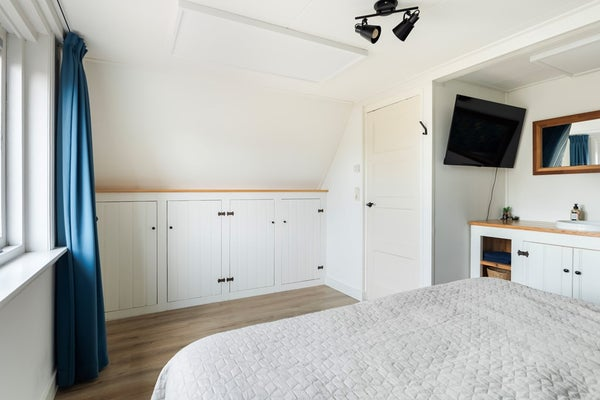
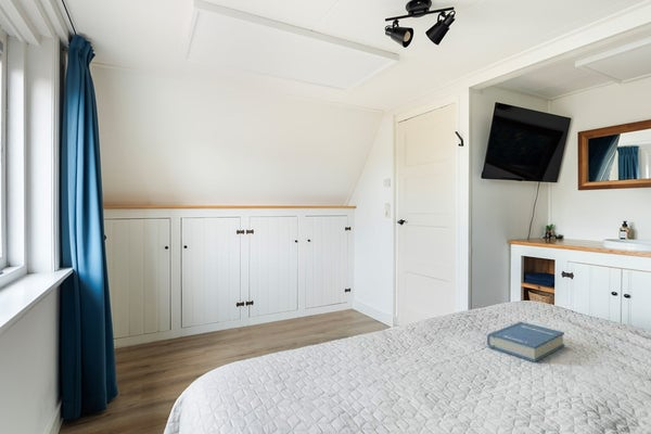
+ hardback book [486,321,565,363]
